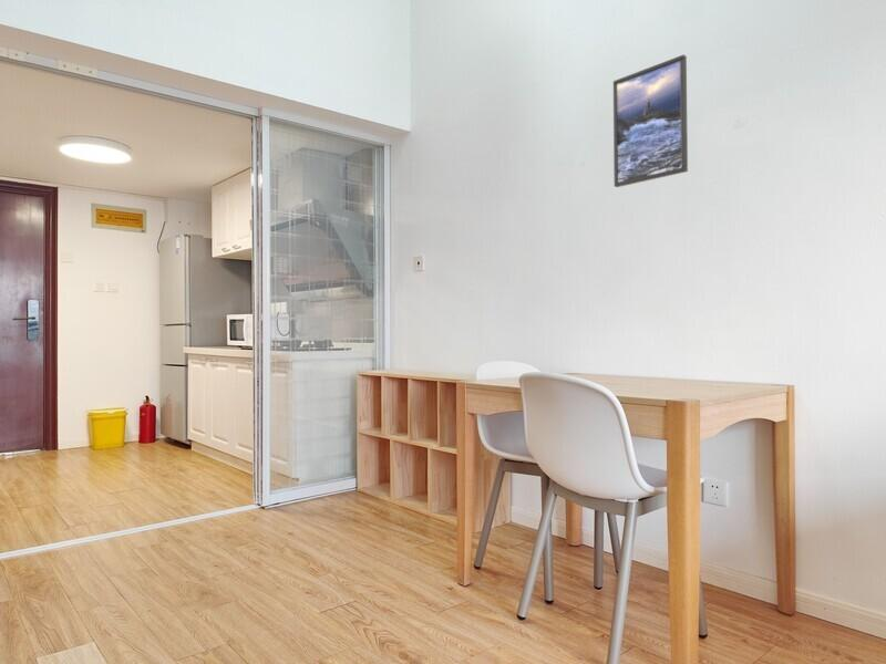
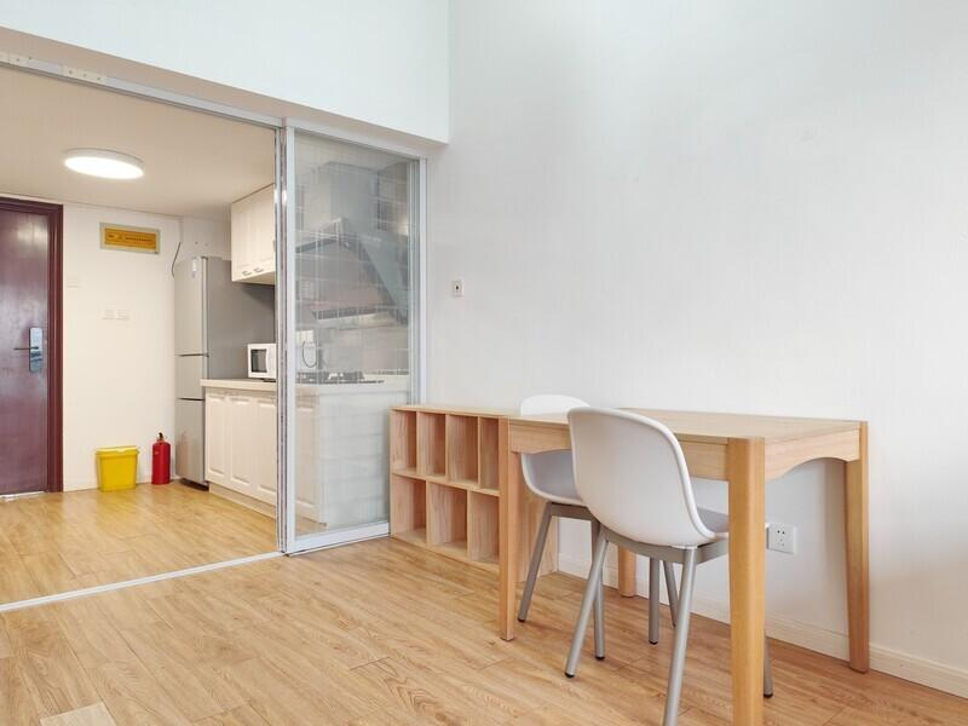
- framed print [612,53,689,188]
